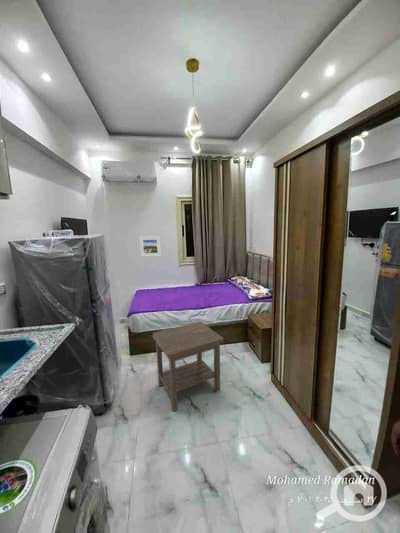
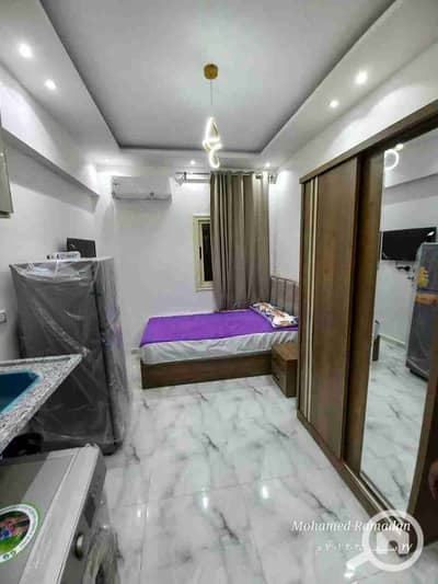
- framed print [138,235,162,258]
- side table [152,321,224,412]
